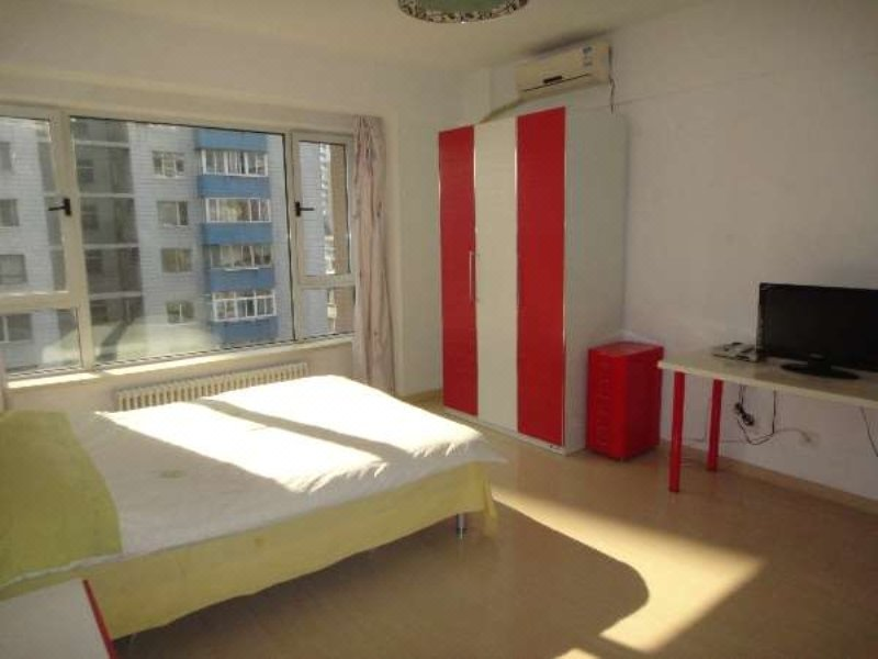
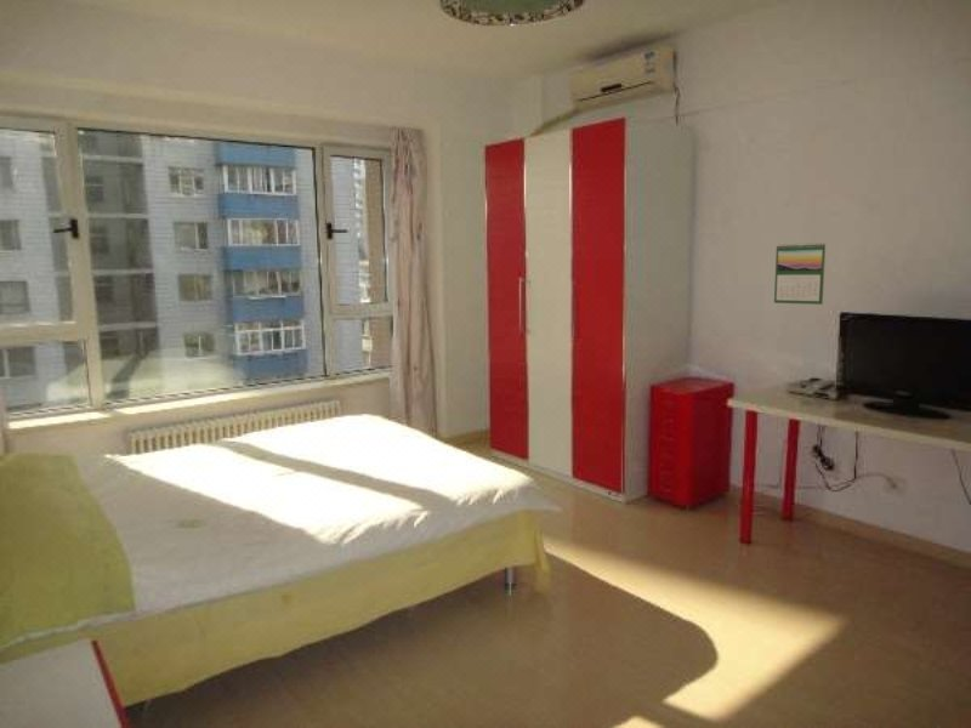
+ calendar [773,241,827,306]
